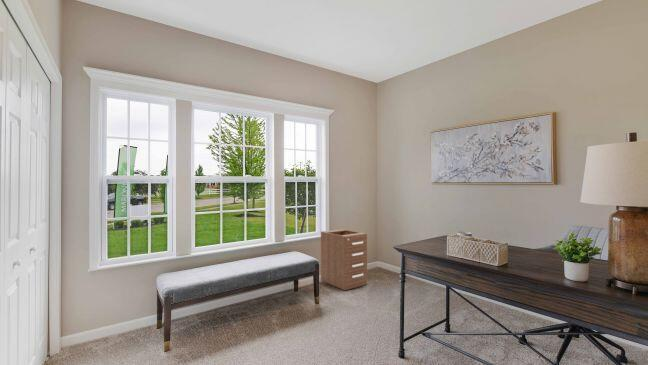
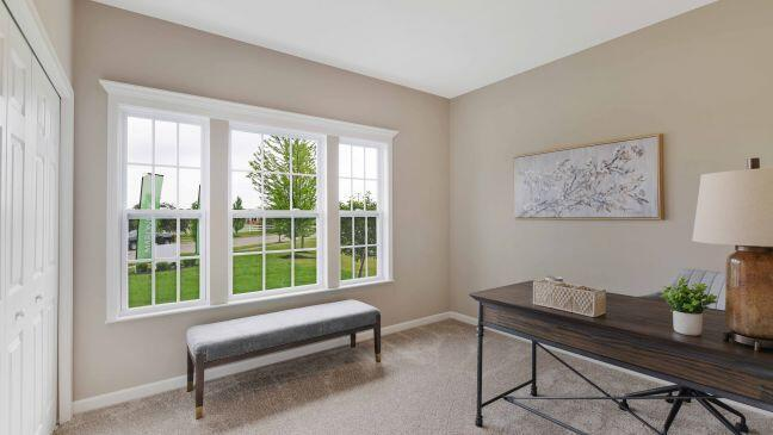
- filing cabinet [320,228,368,291]
